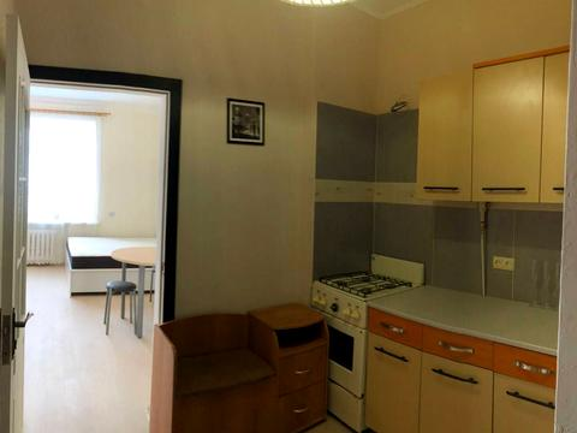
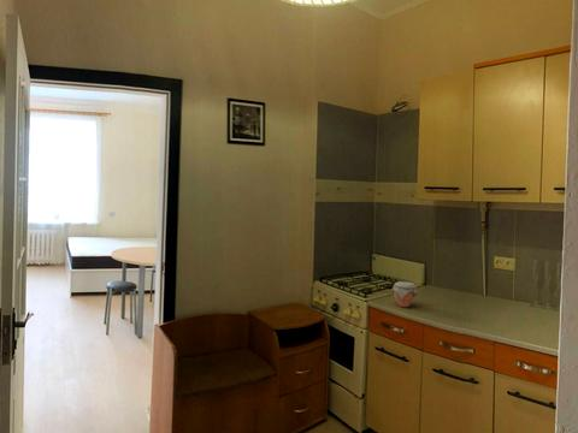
+ jar [390,280,419,308]
